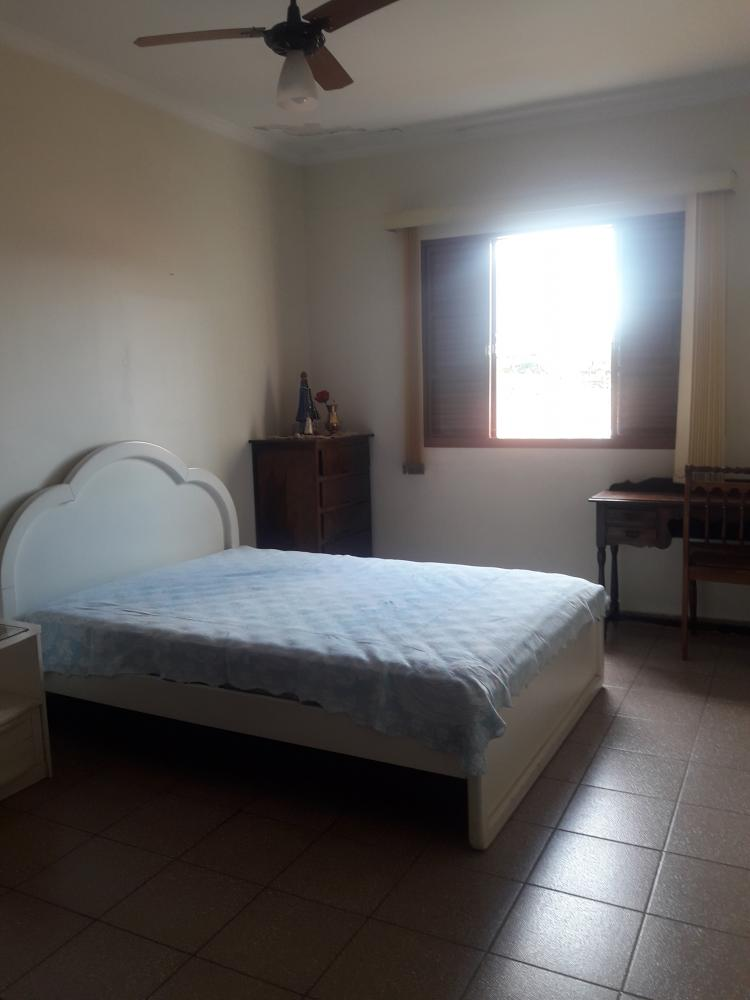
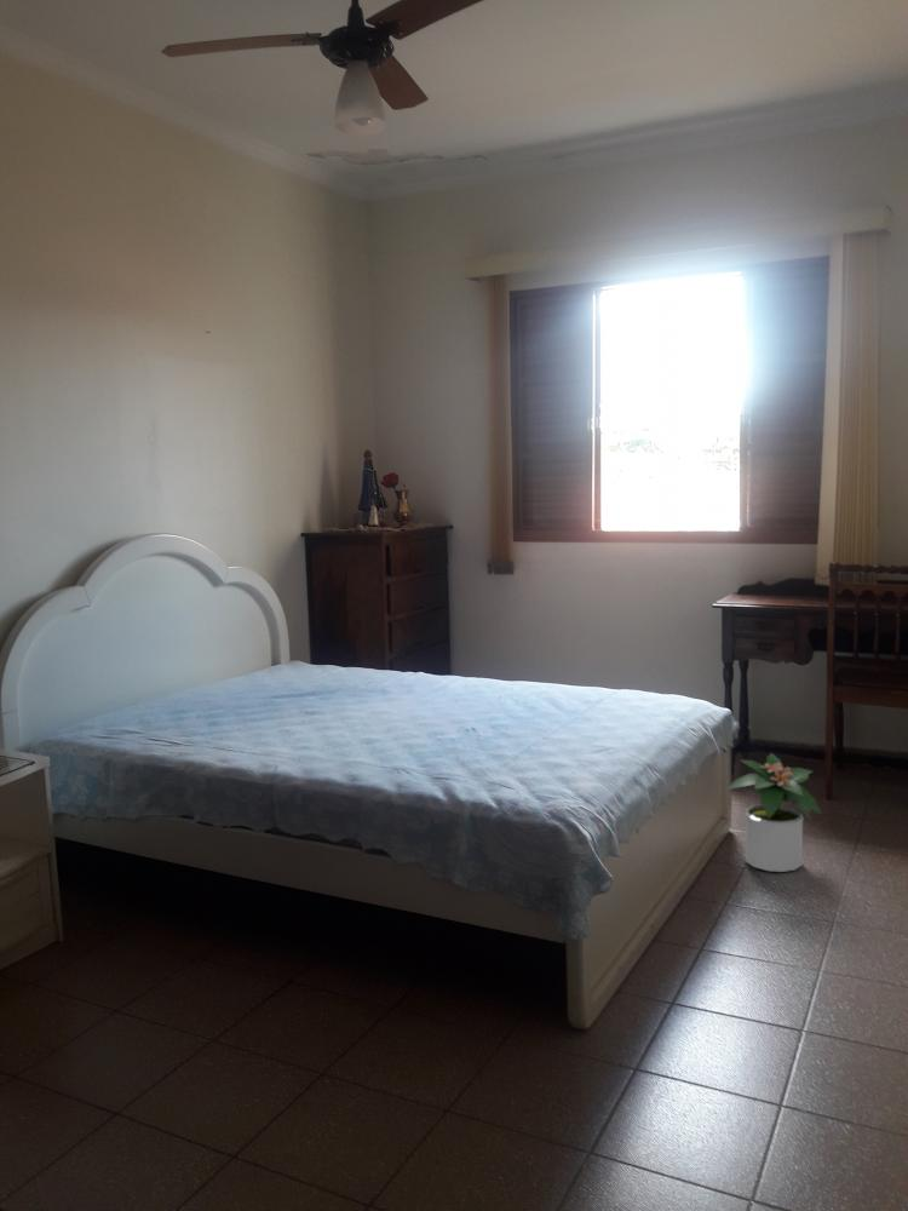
+ potted plant [725,752,823,873]
